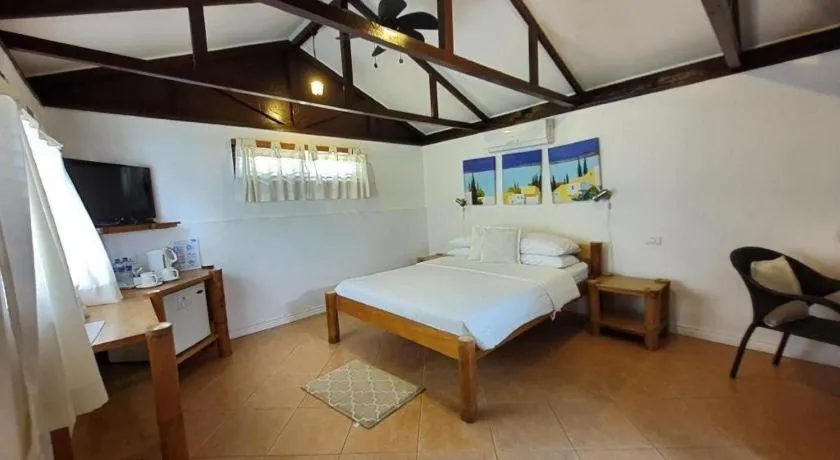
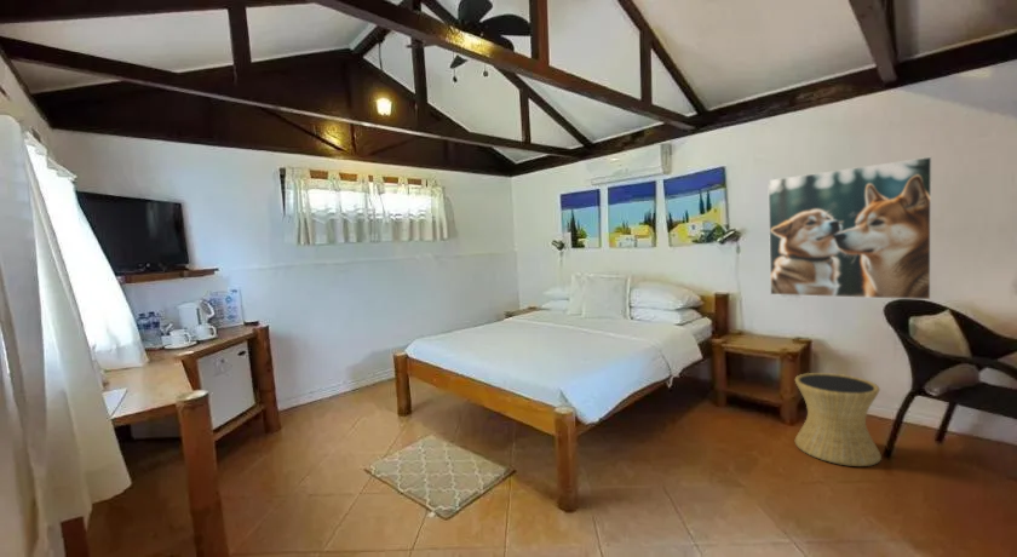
+ side table [794,372,883,467]
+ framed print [768,156,933,302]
